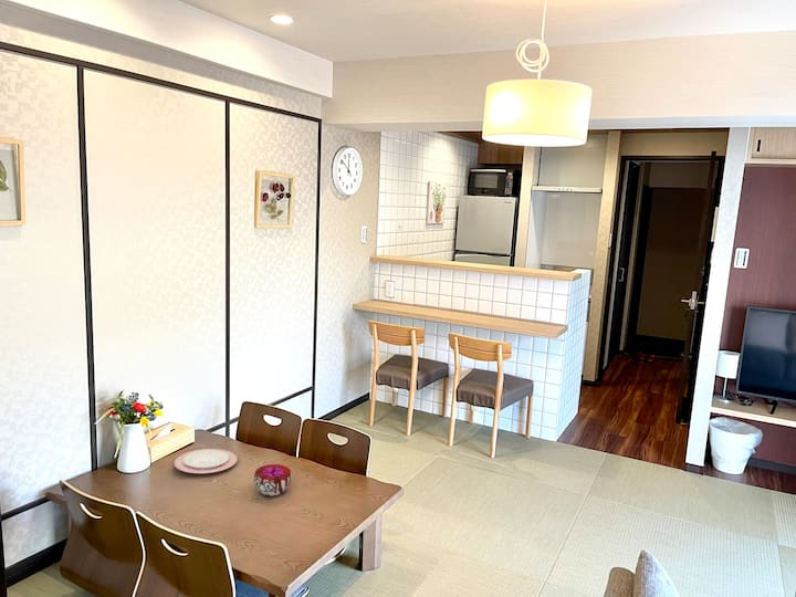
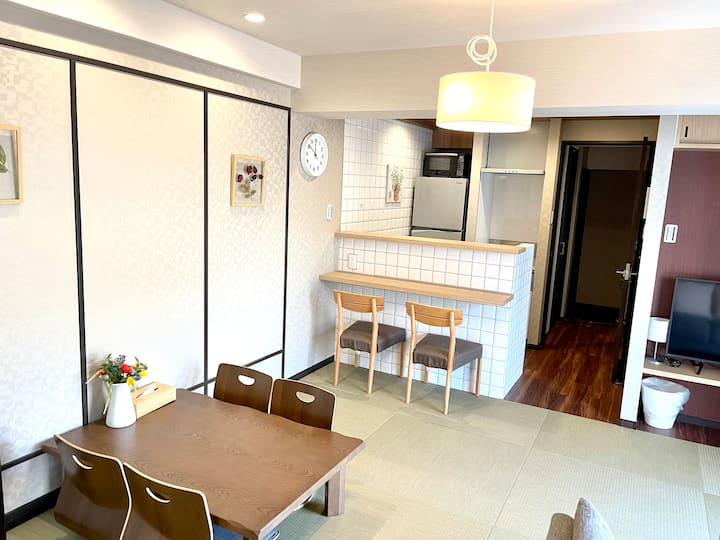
- plate [174,448,239,474]
- decorative bowl [253,463,293,496]
